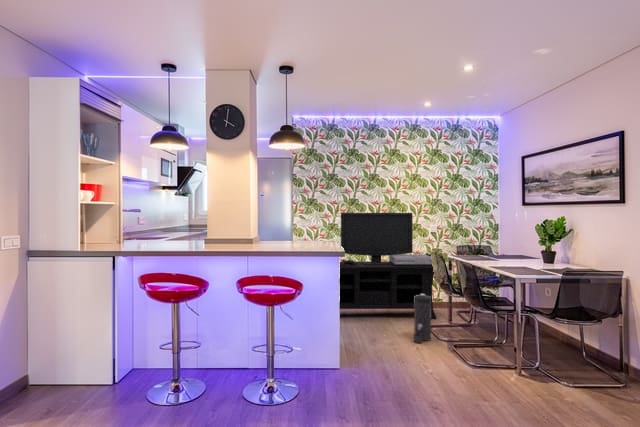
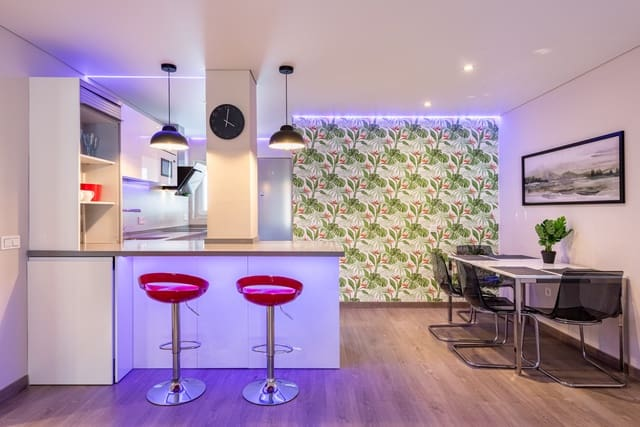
- canister [413,294,432,344]
- media console [339,212,438,320]
